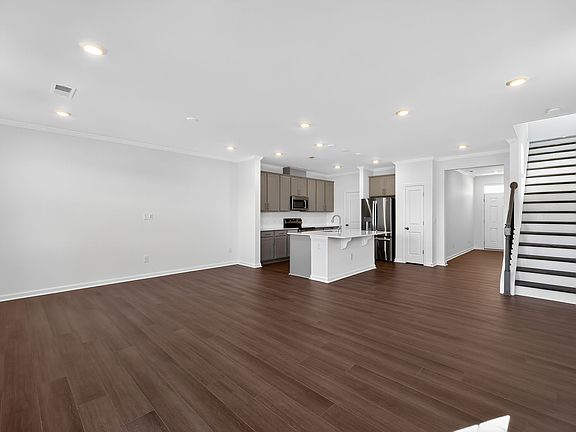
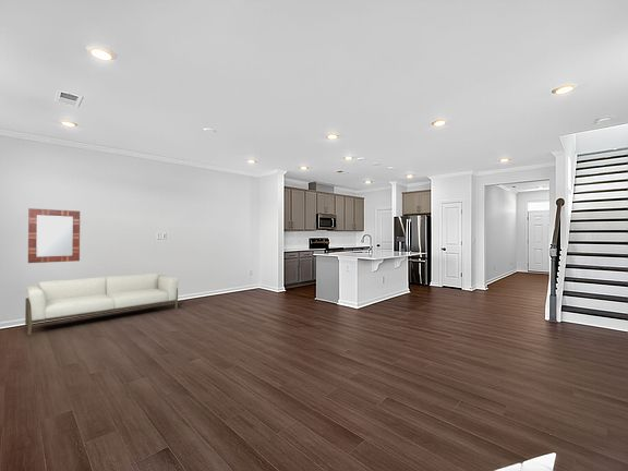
+ home mirror [27,207,81,264]
+ sofa [24,271,179,336]
